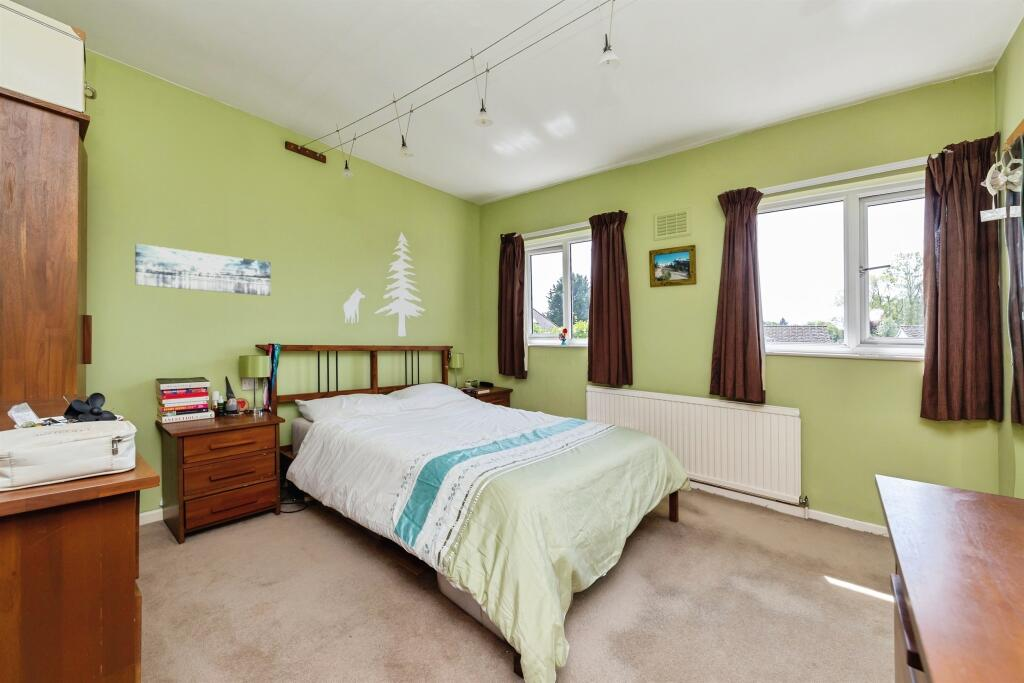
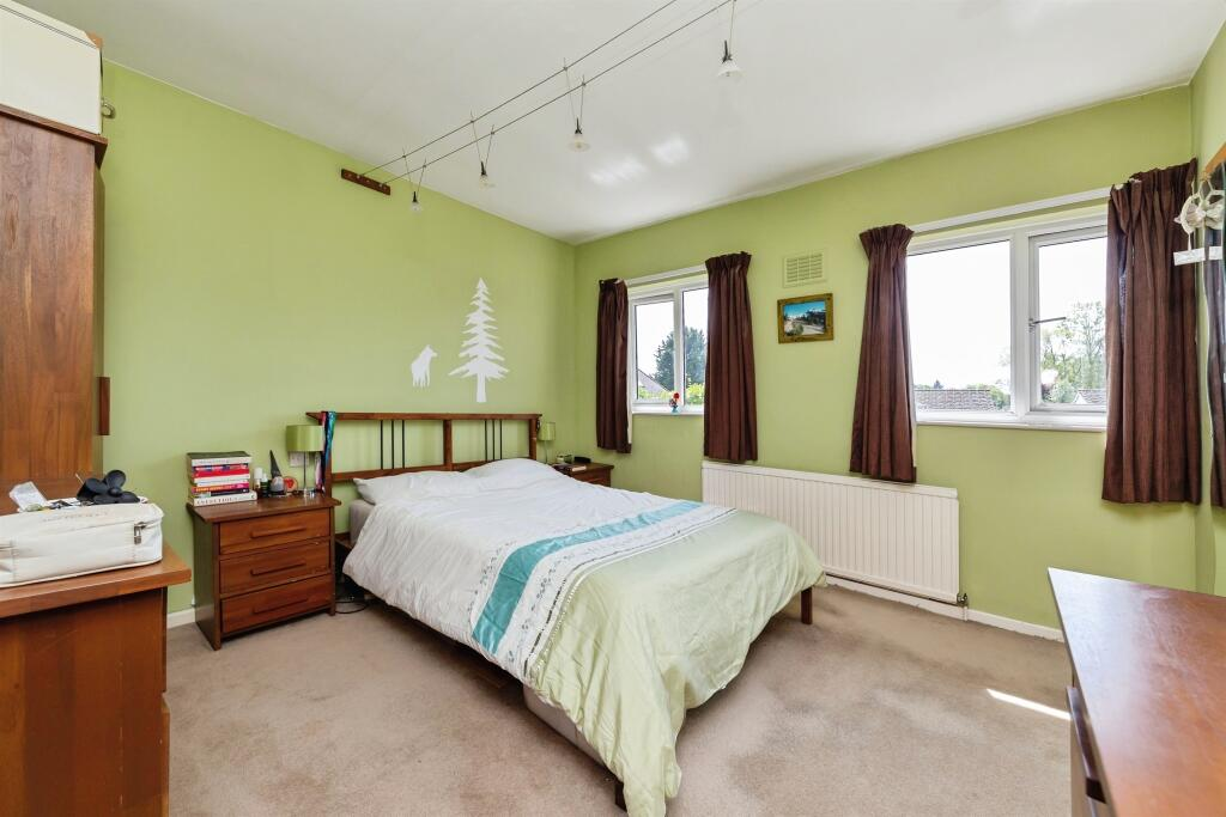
- wall art [134,243,272,297]
